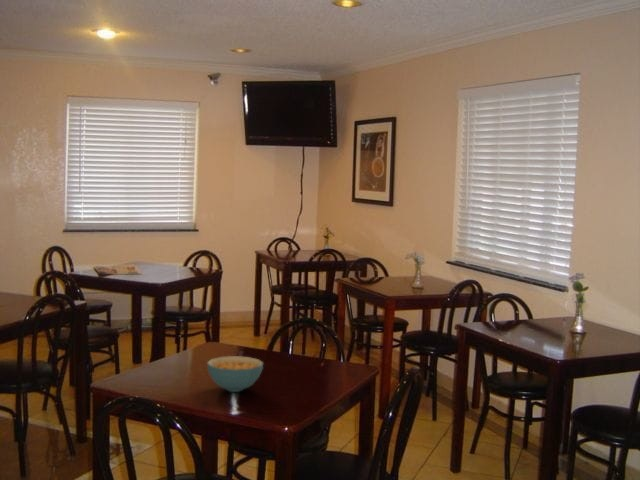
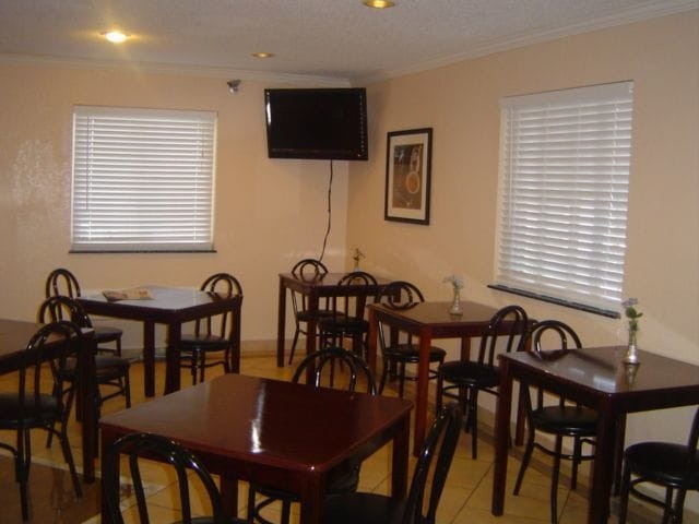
- cereal bowl [206,355,264,393]
